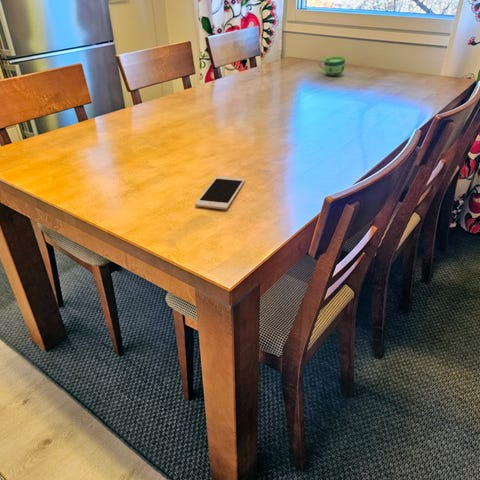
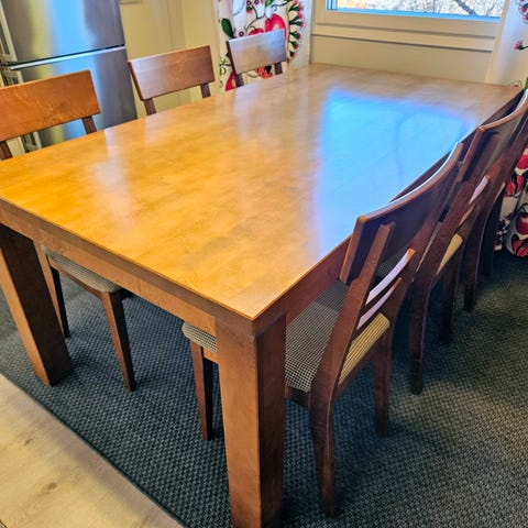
- cell phone [194,176,246,210]
- cup [318,56,346,77]
